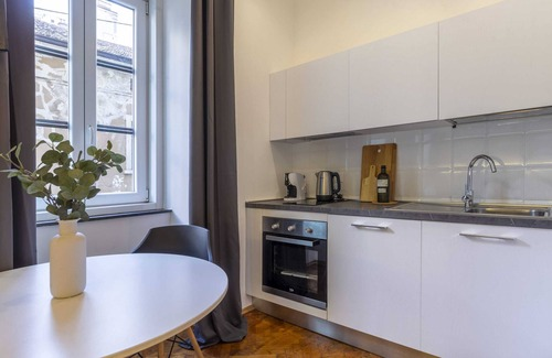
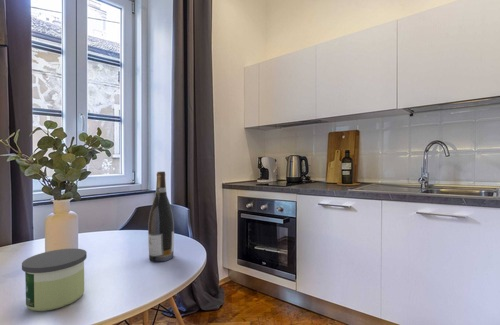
+ candle [21,248,88,312]
+ wine bottle [147,171,175,263]
